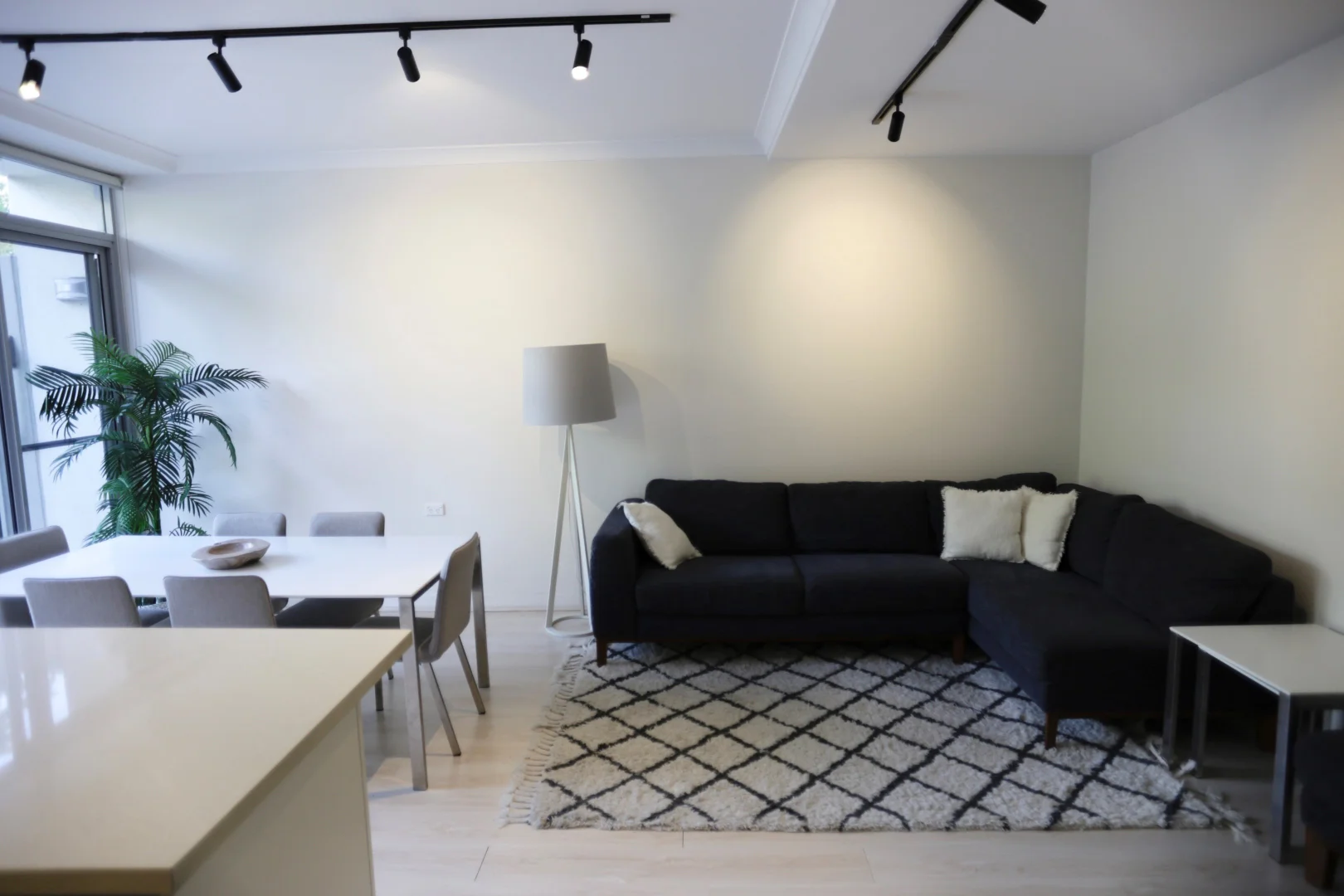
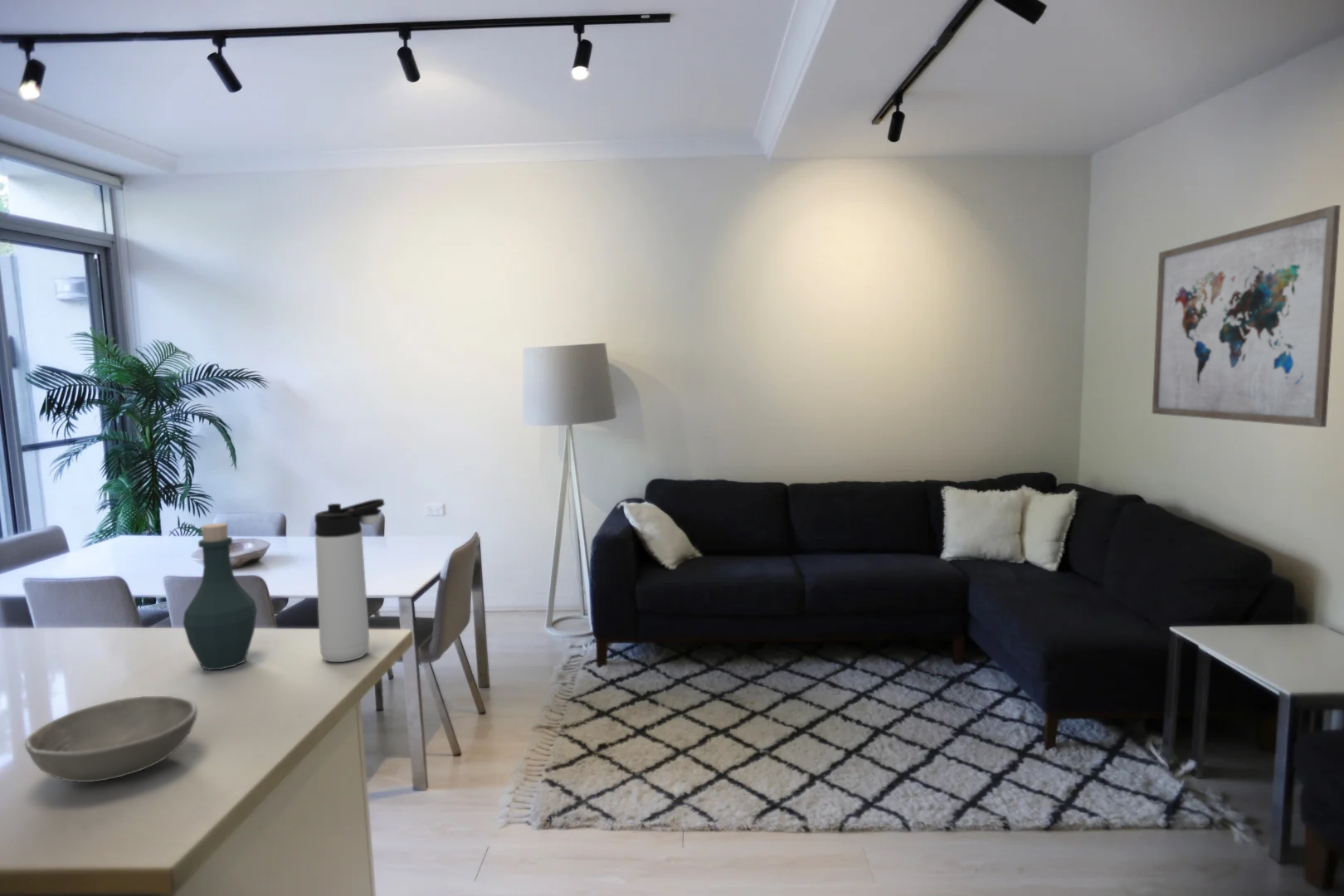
+ thermos bottle [314,498,386,663]
+ bottle [183,522,258,670]
+ wall art [1152,204,1342,428]
+ soup bowl [24,695,198,783]
